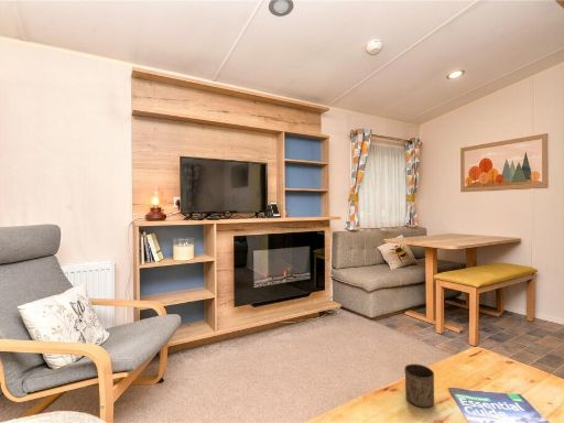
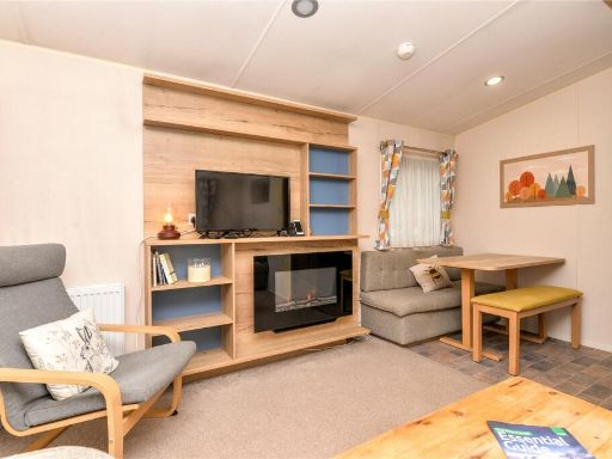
- cup [403,364,435,409]
